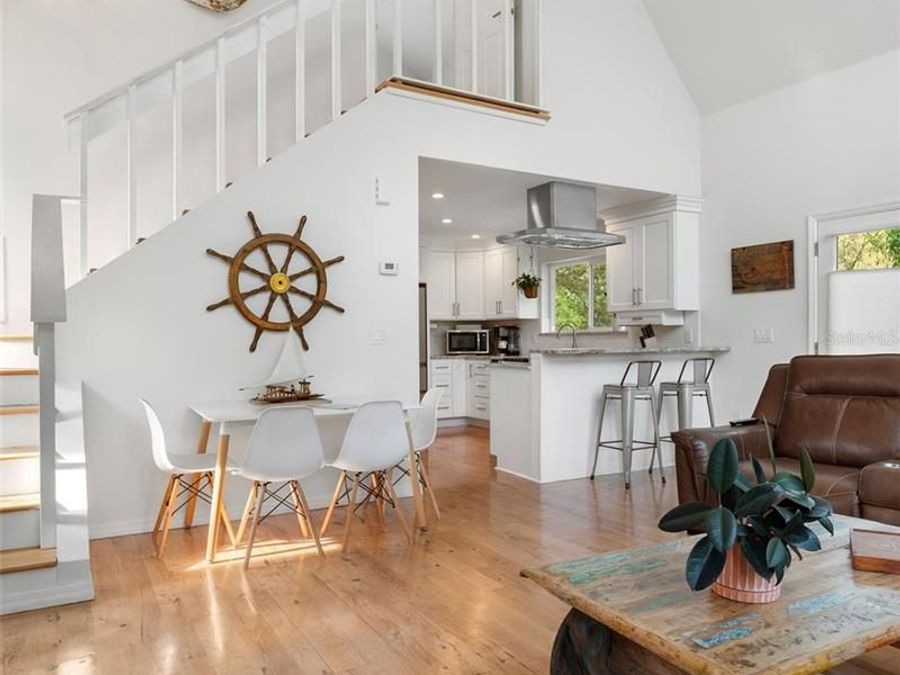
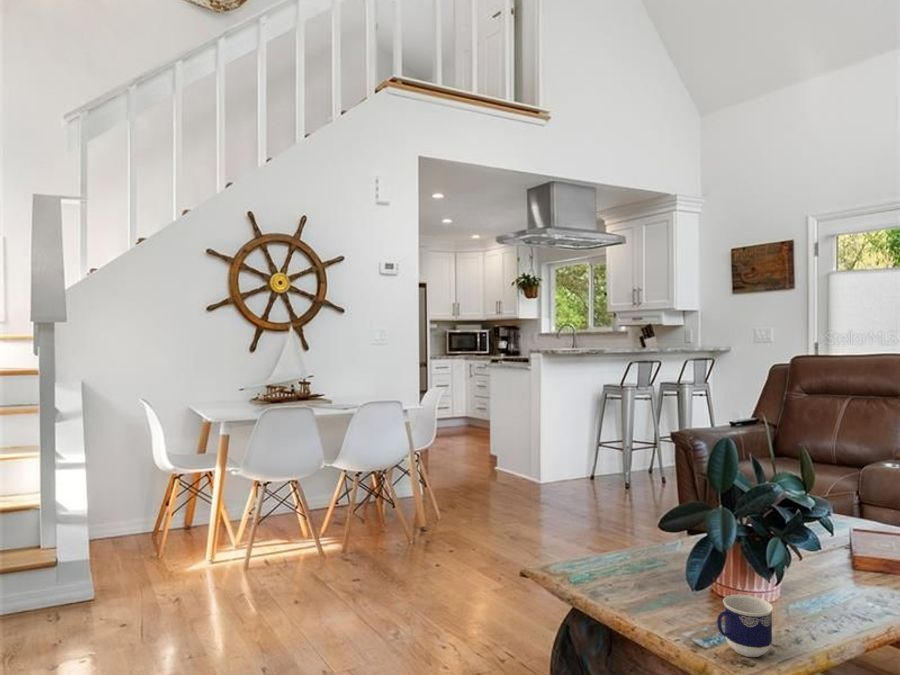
+ cup [716,594,774,658]
